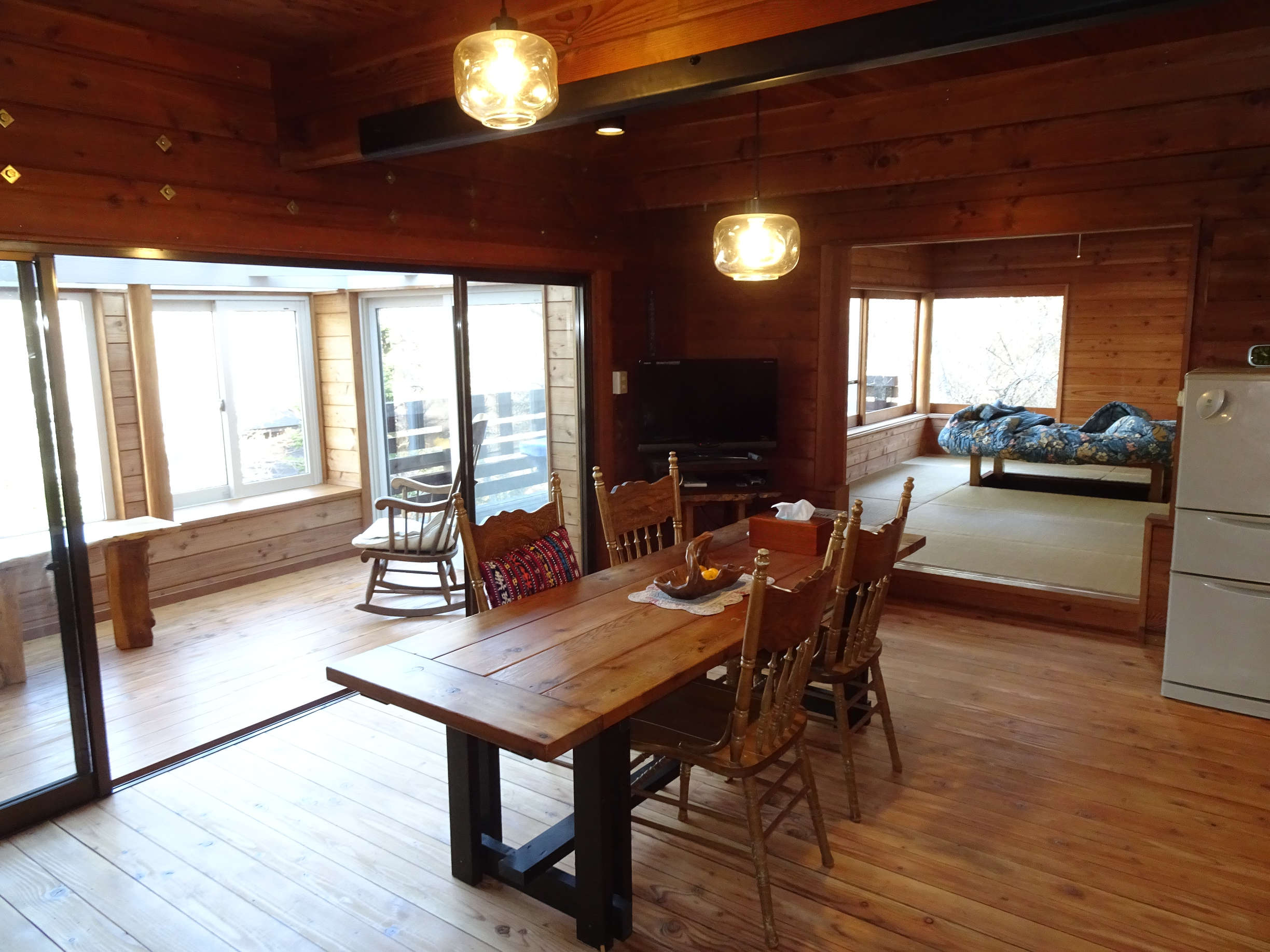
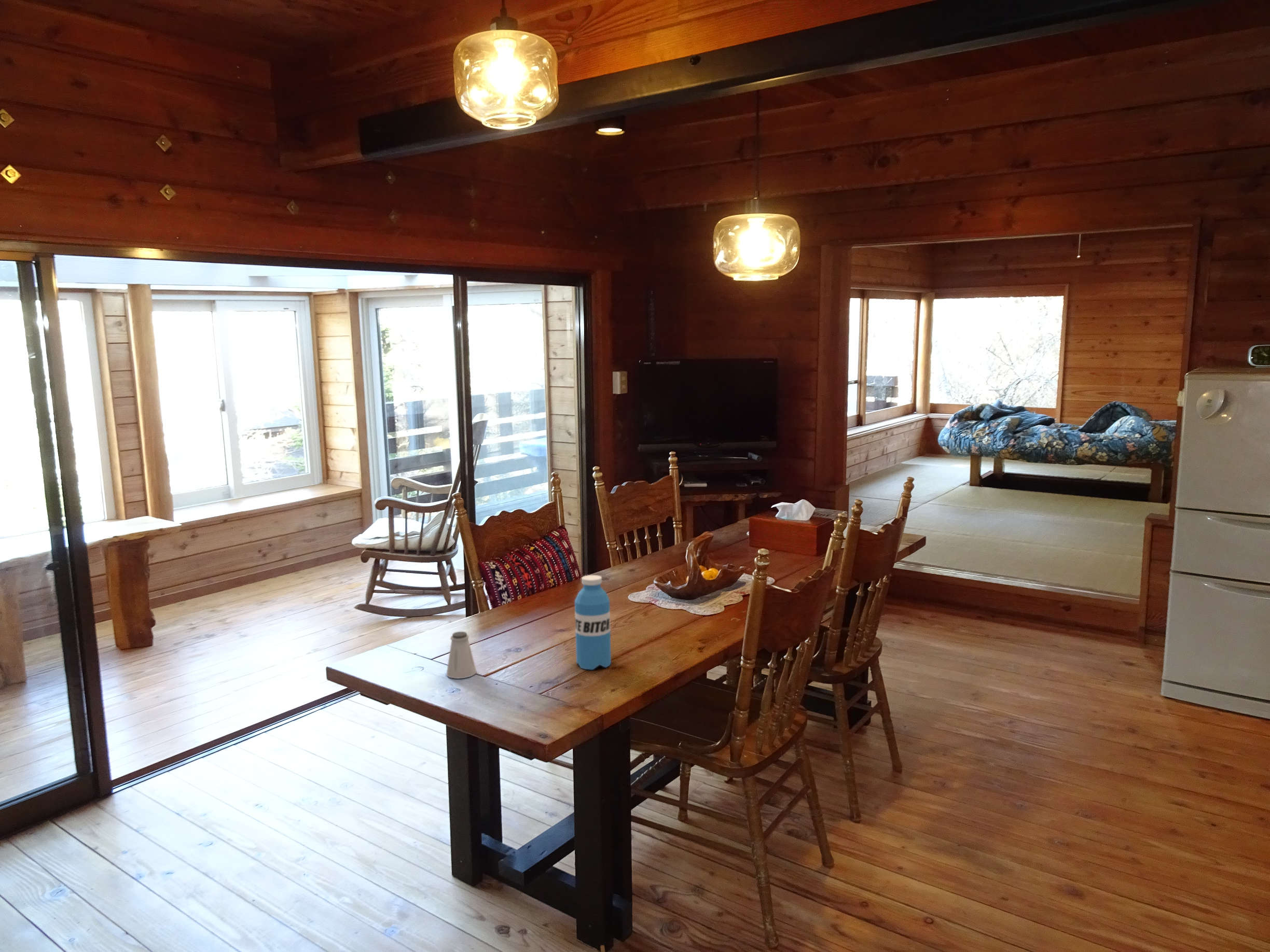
+ saltshaker [446,631,477,679]
+ water bottle [574,575,612,670]
